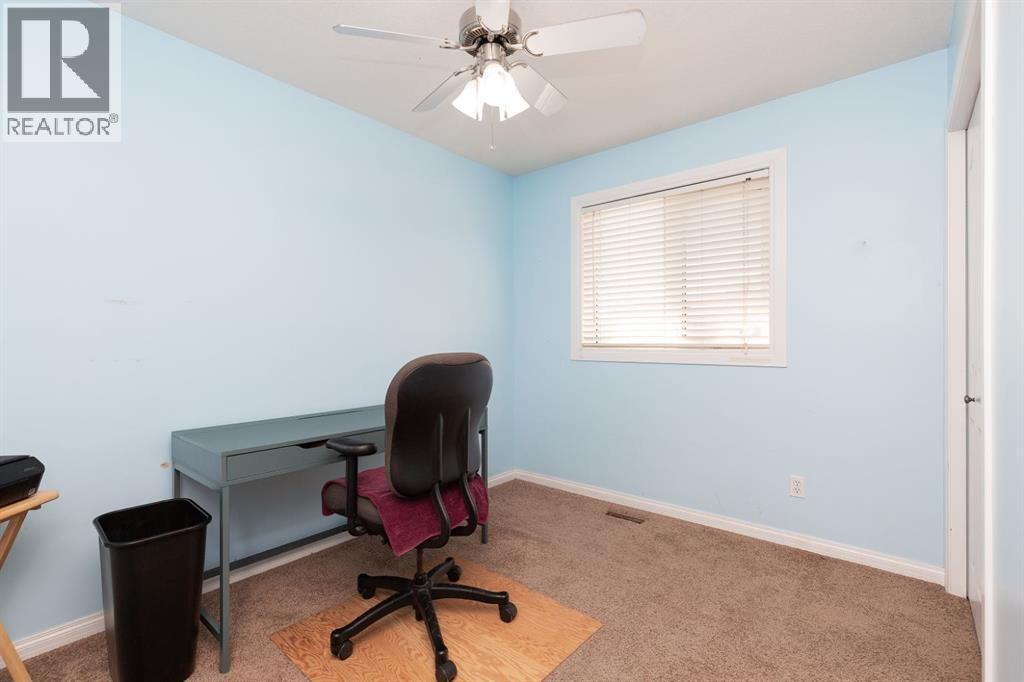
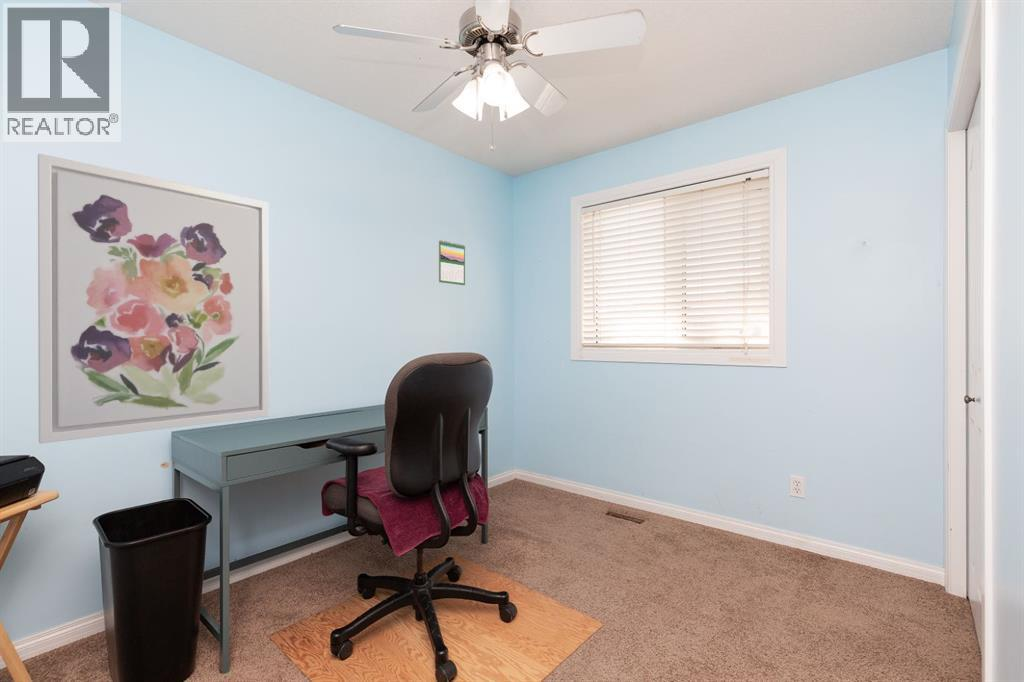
+ wall art [37,153,270,445]
+ calendar [438,239,466,286]
